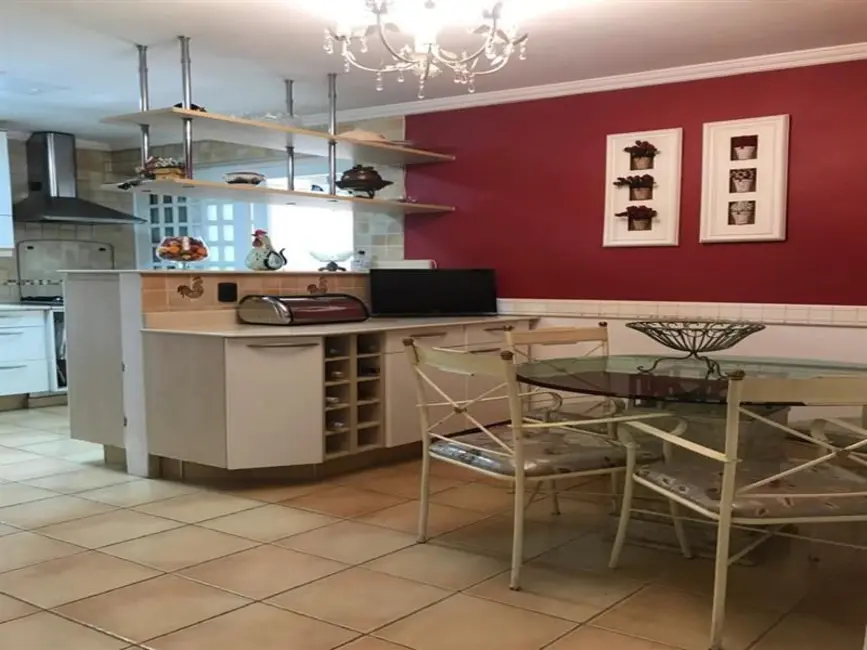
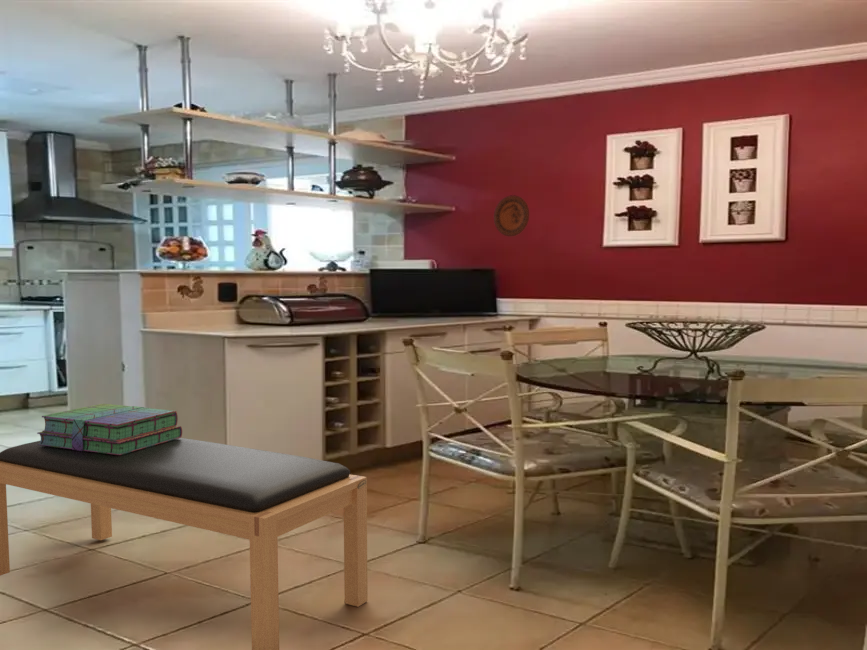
+ decorative plate [493,194,530,237]
+ stack of books [36,403,183,456]
+ bench [0,437,369,650]
